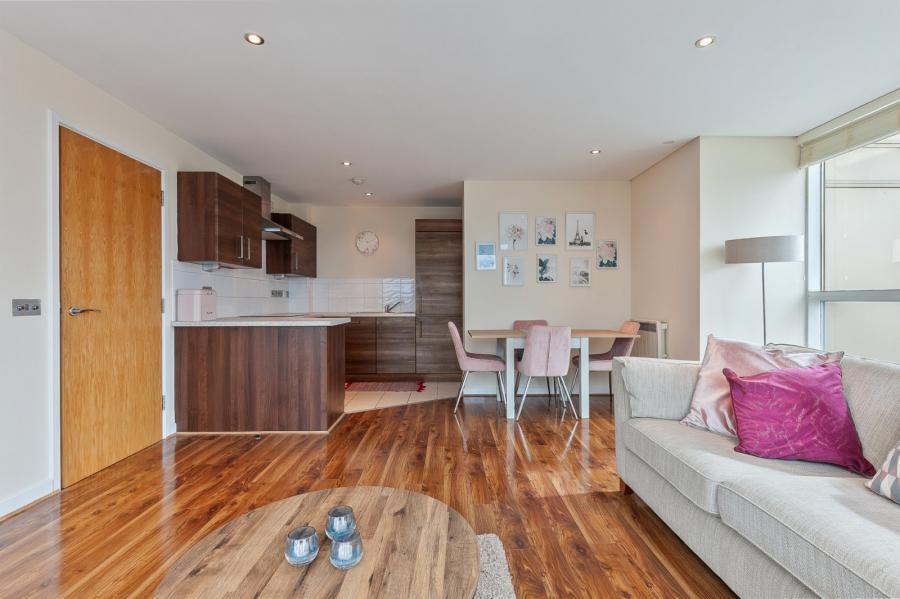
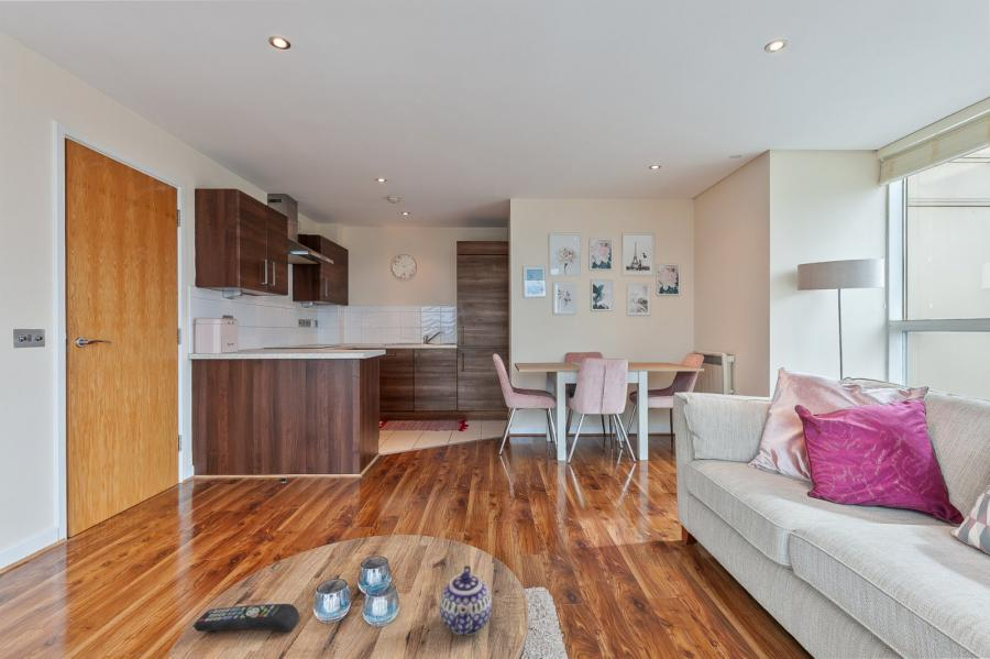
+ teapot [439,564,493,637]
+ remote control [193,603,300,633]
